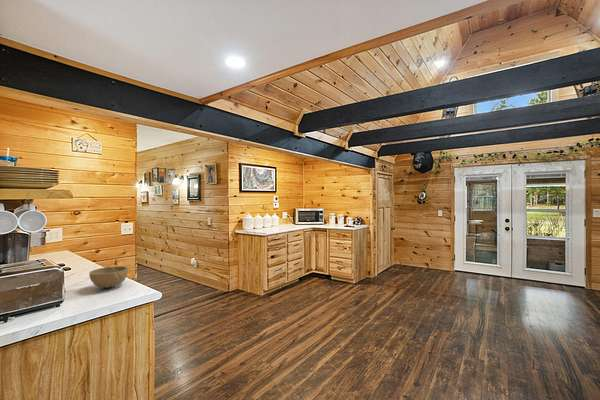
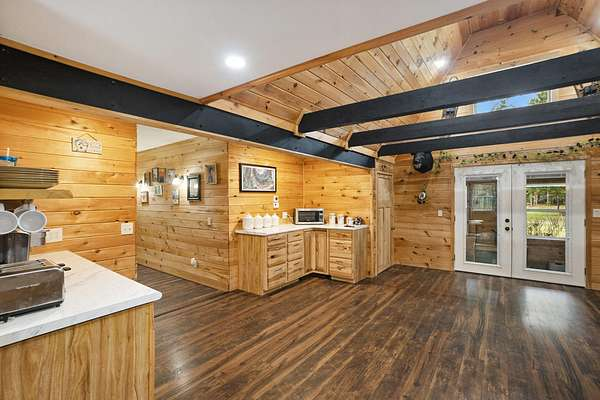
- bowl [88,265,129,289]
